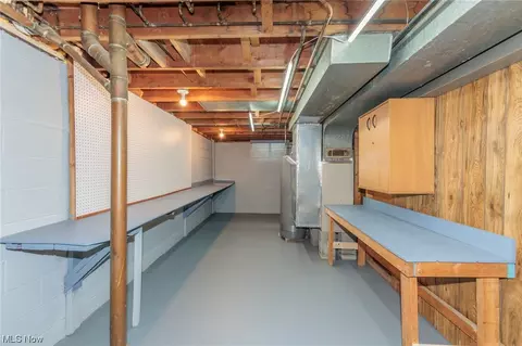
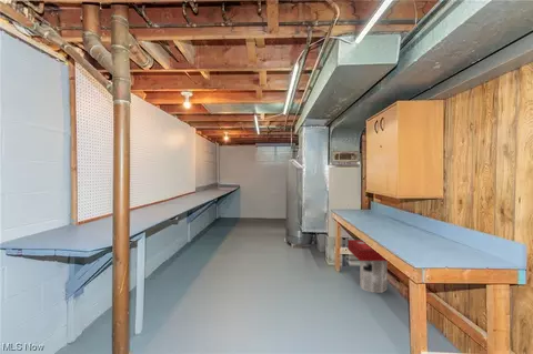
+ side table [346,239,389,294]
